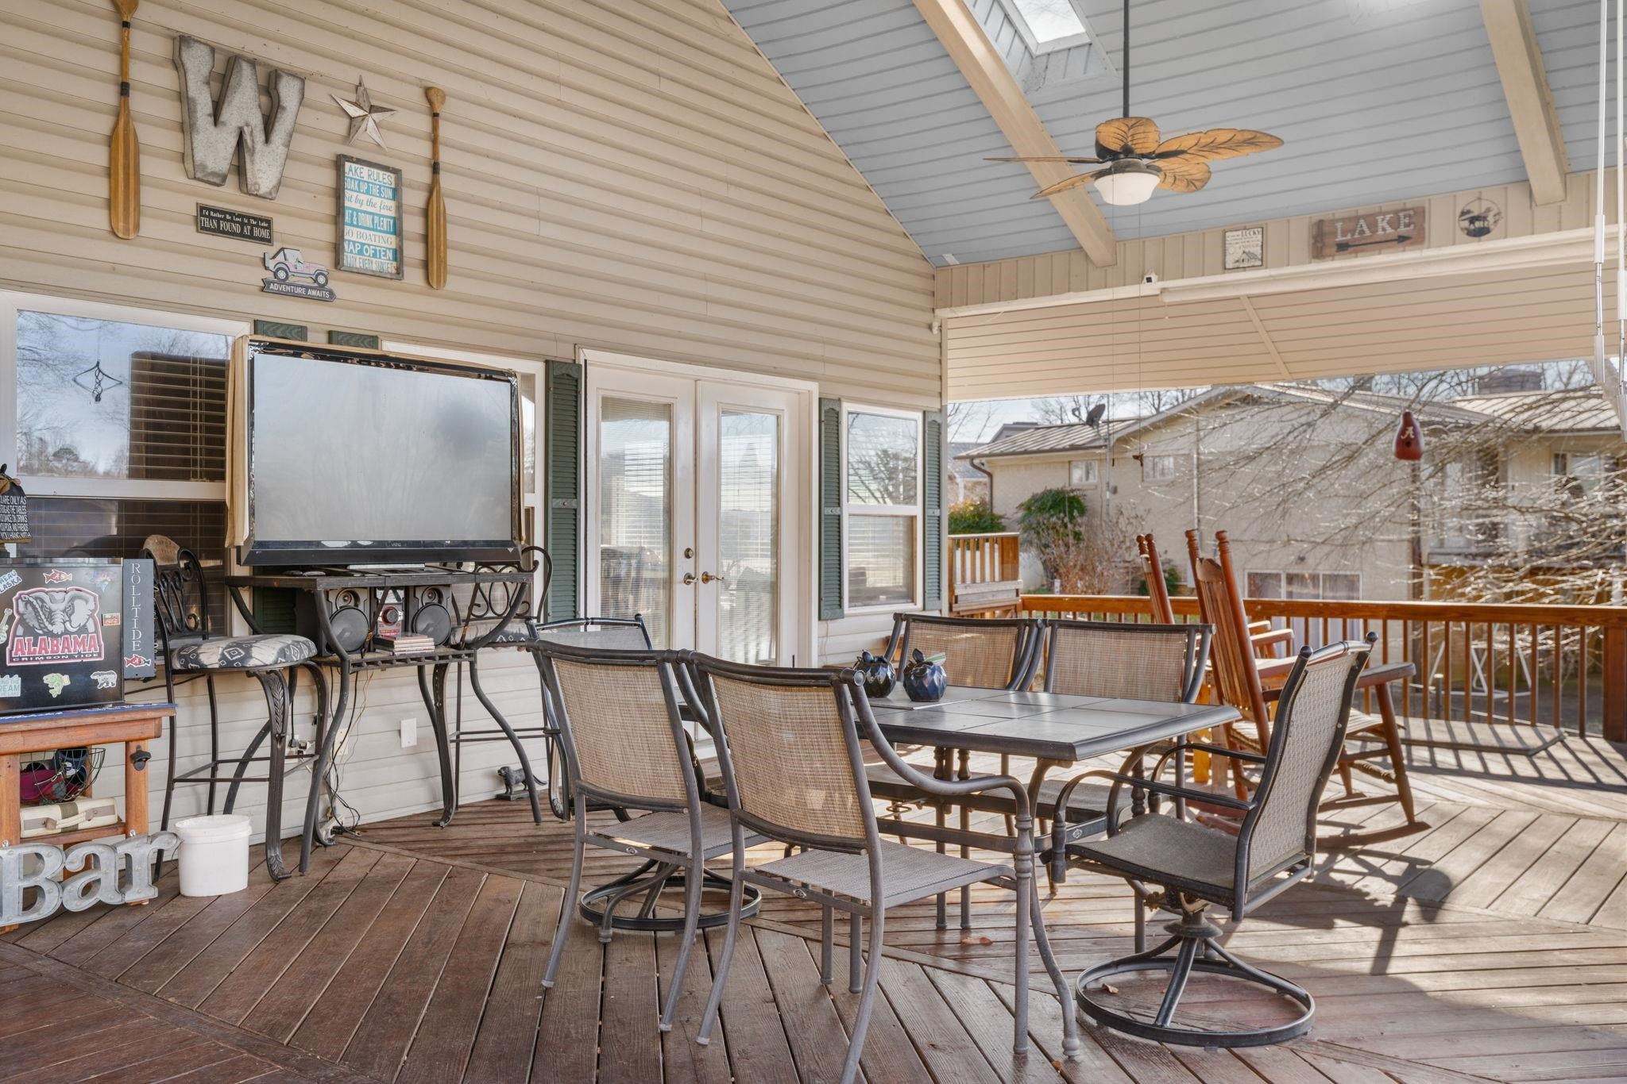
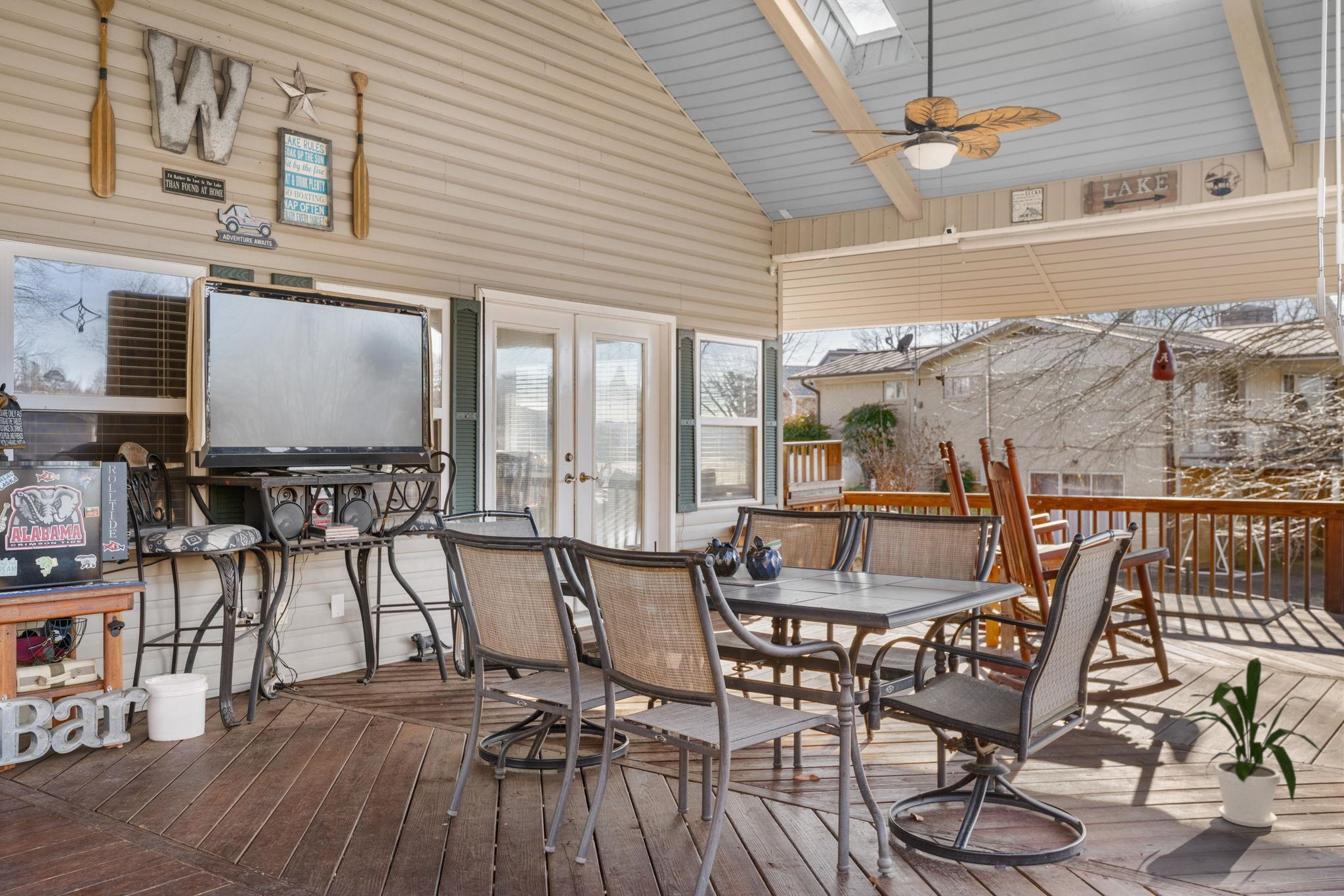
+ house plant [1180,657,1324,828]
